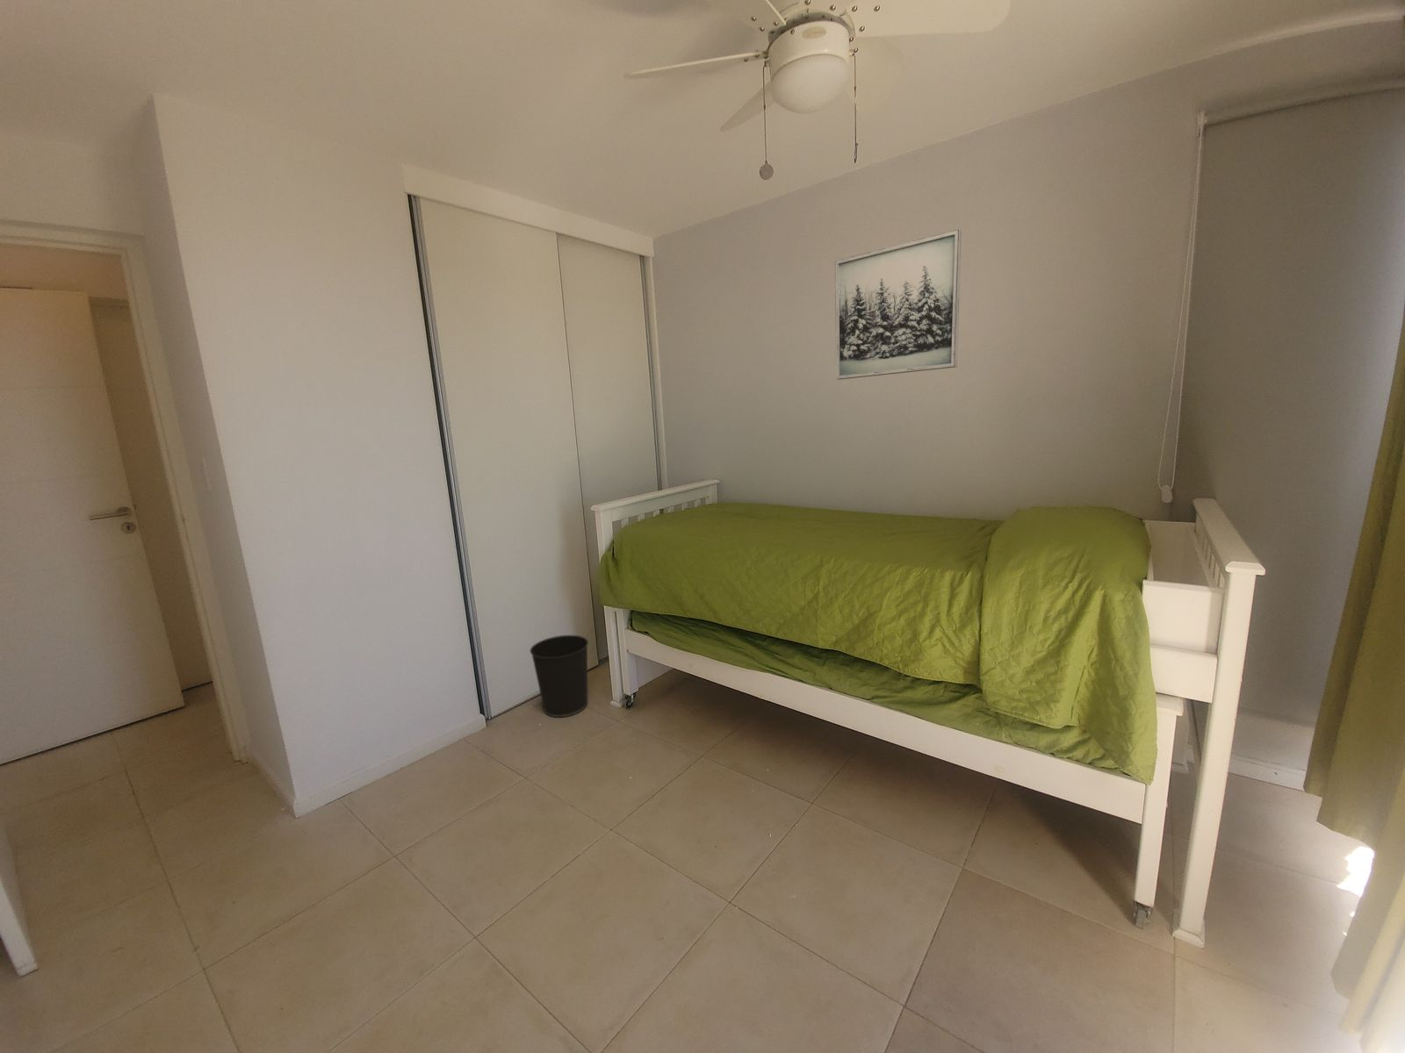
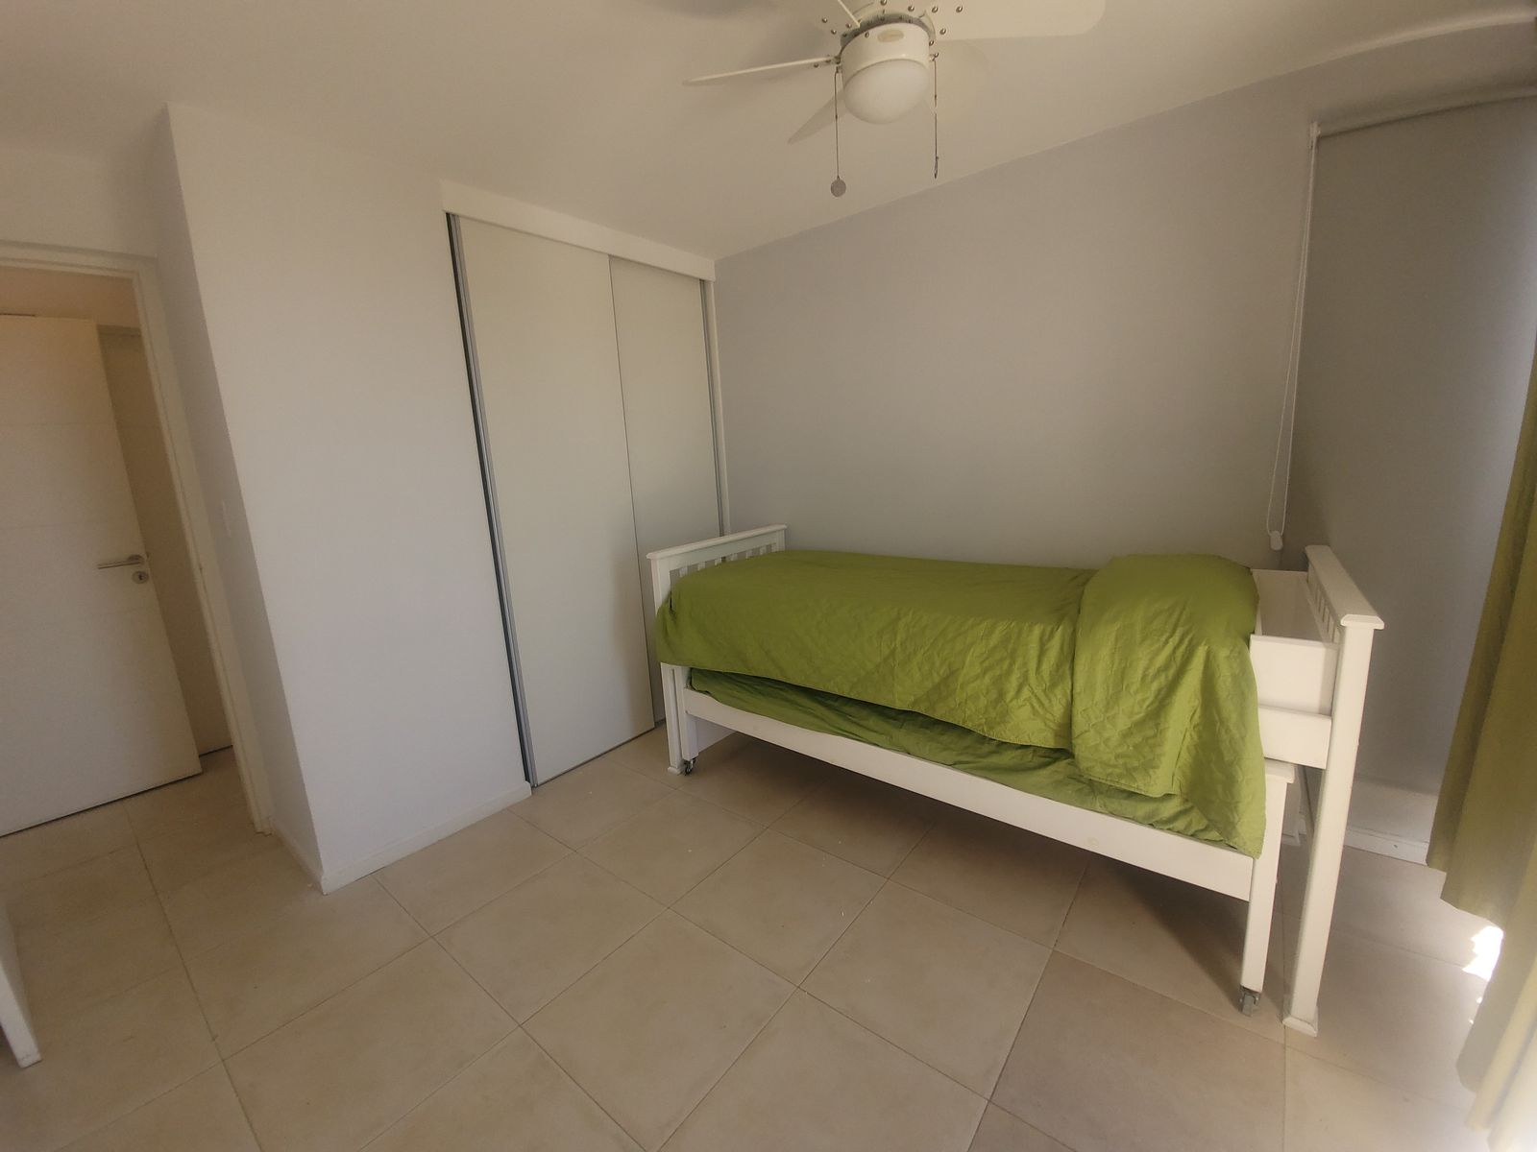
- wastebasket [529,635,590,718]
- wall art [834,229,962,380]
